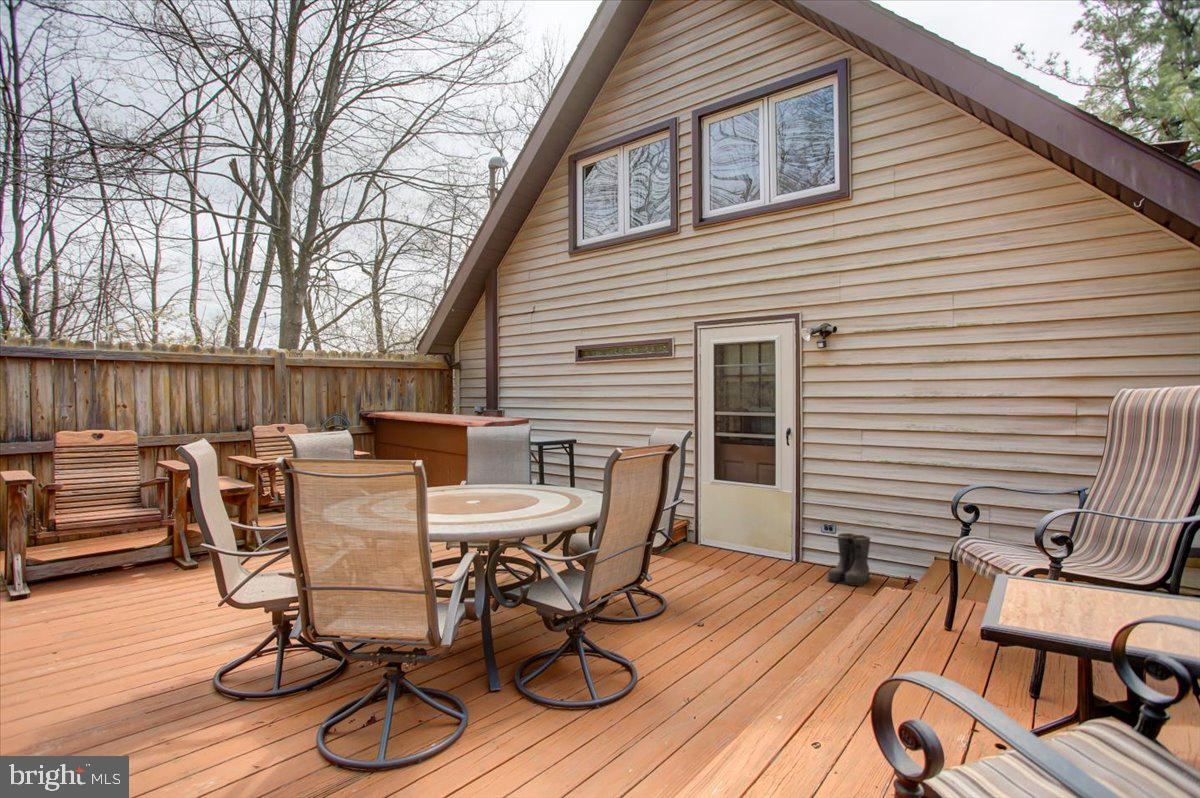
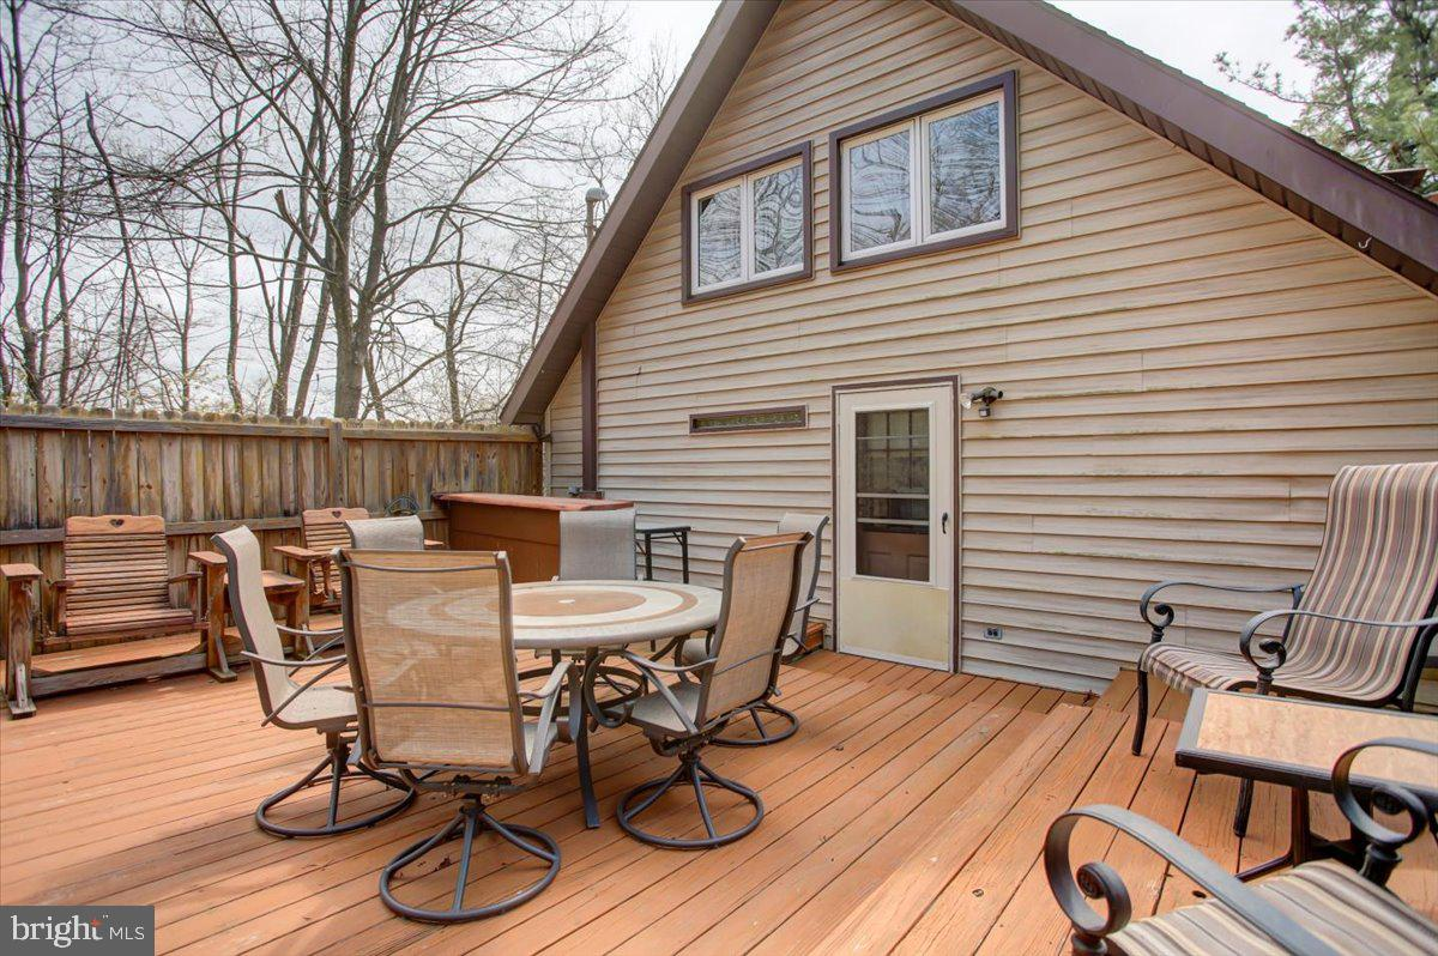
- boots [827,532,871,587]
